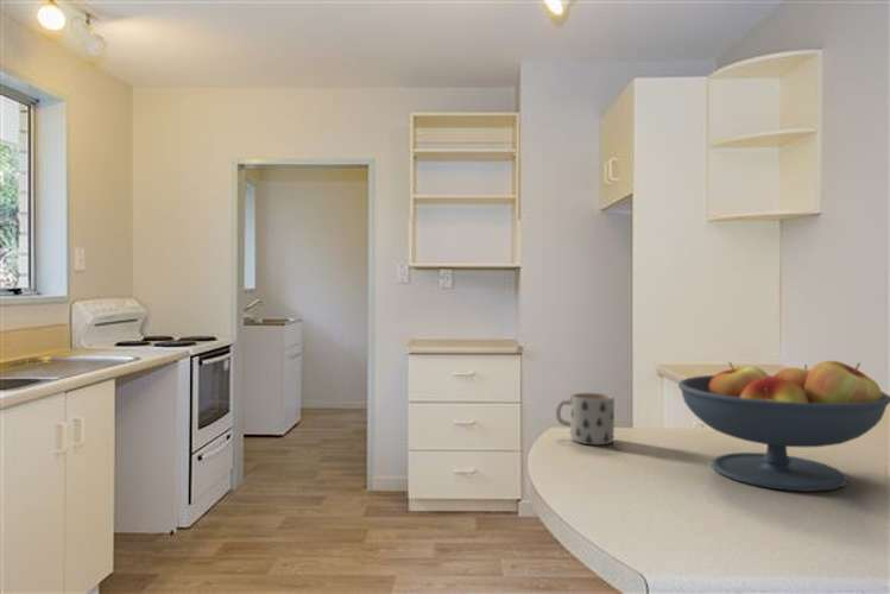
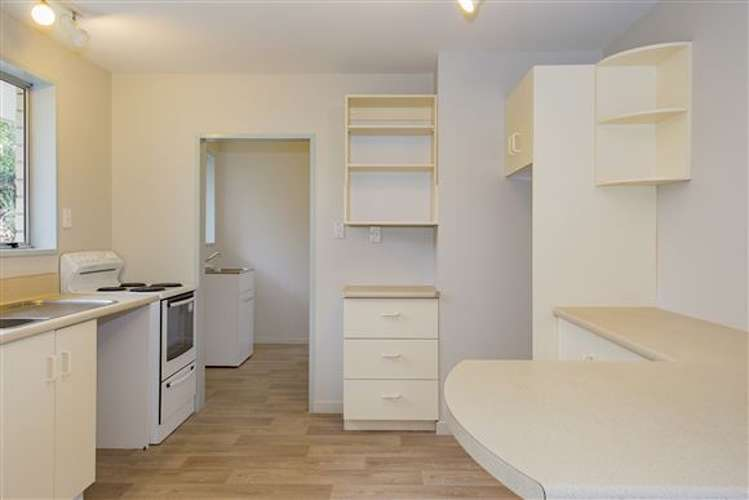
- mug [555,392,616,446]
- fruit bowl [677,360,890,493]
